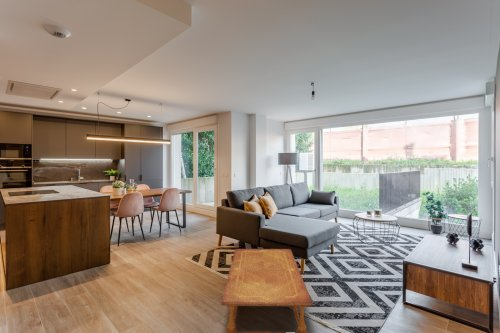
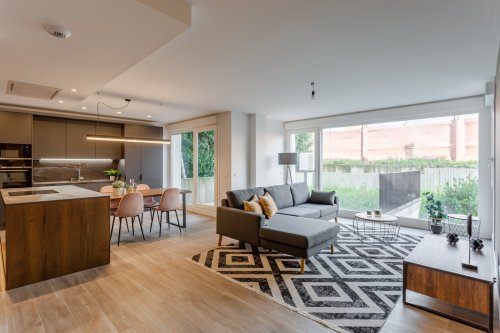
- coffee table [220,248,314,333]
